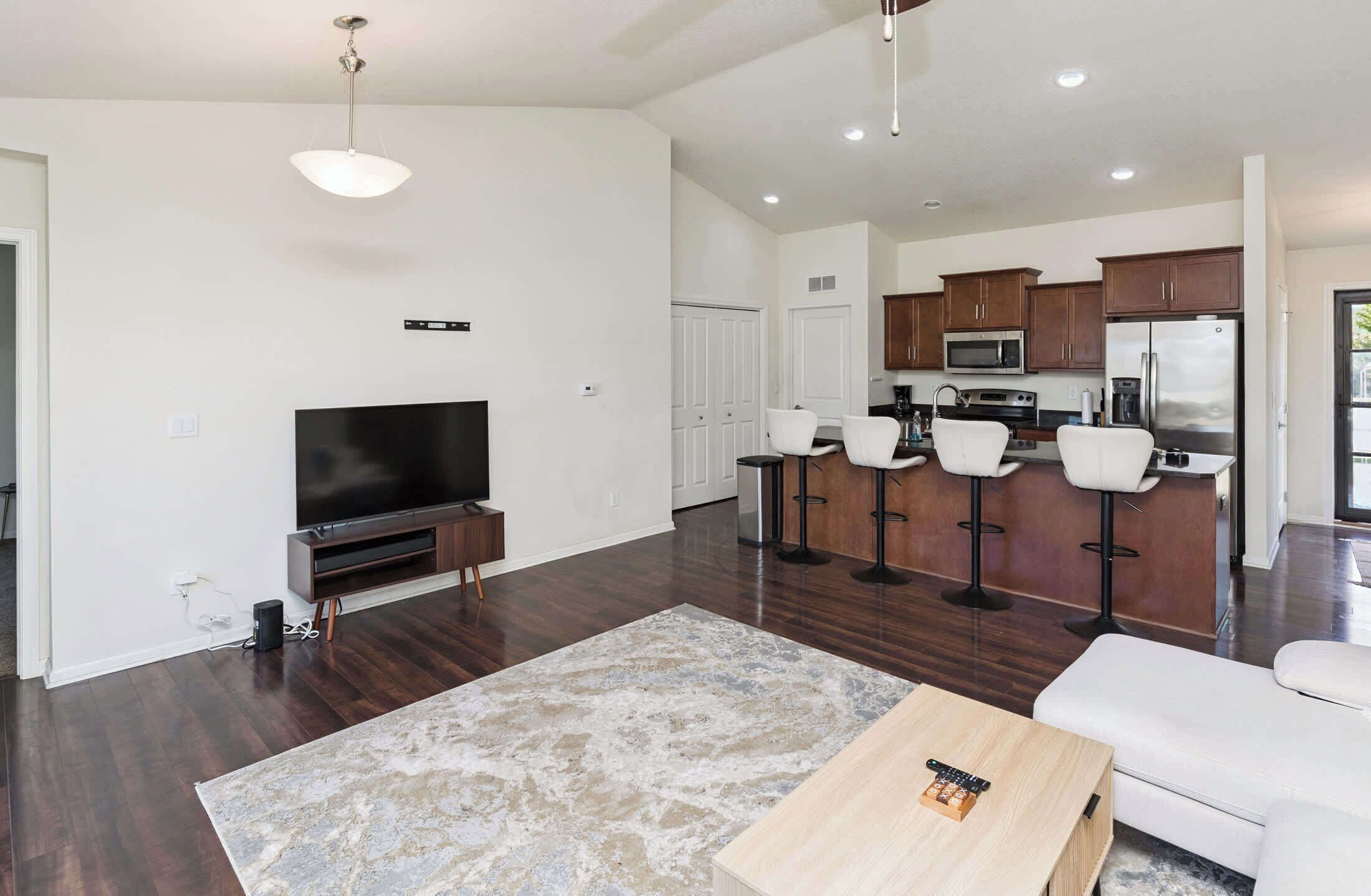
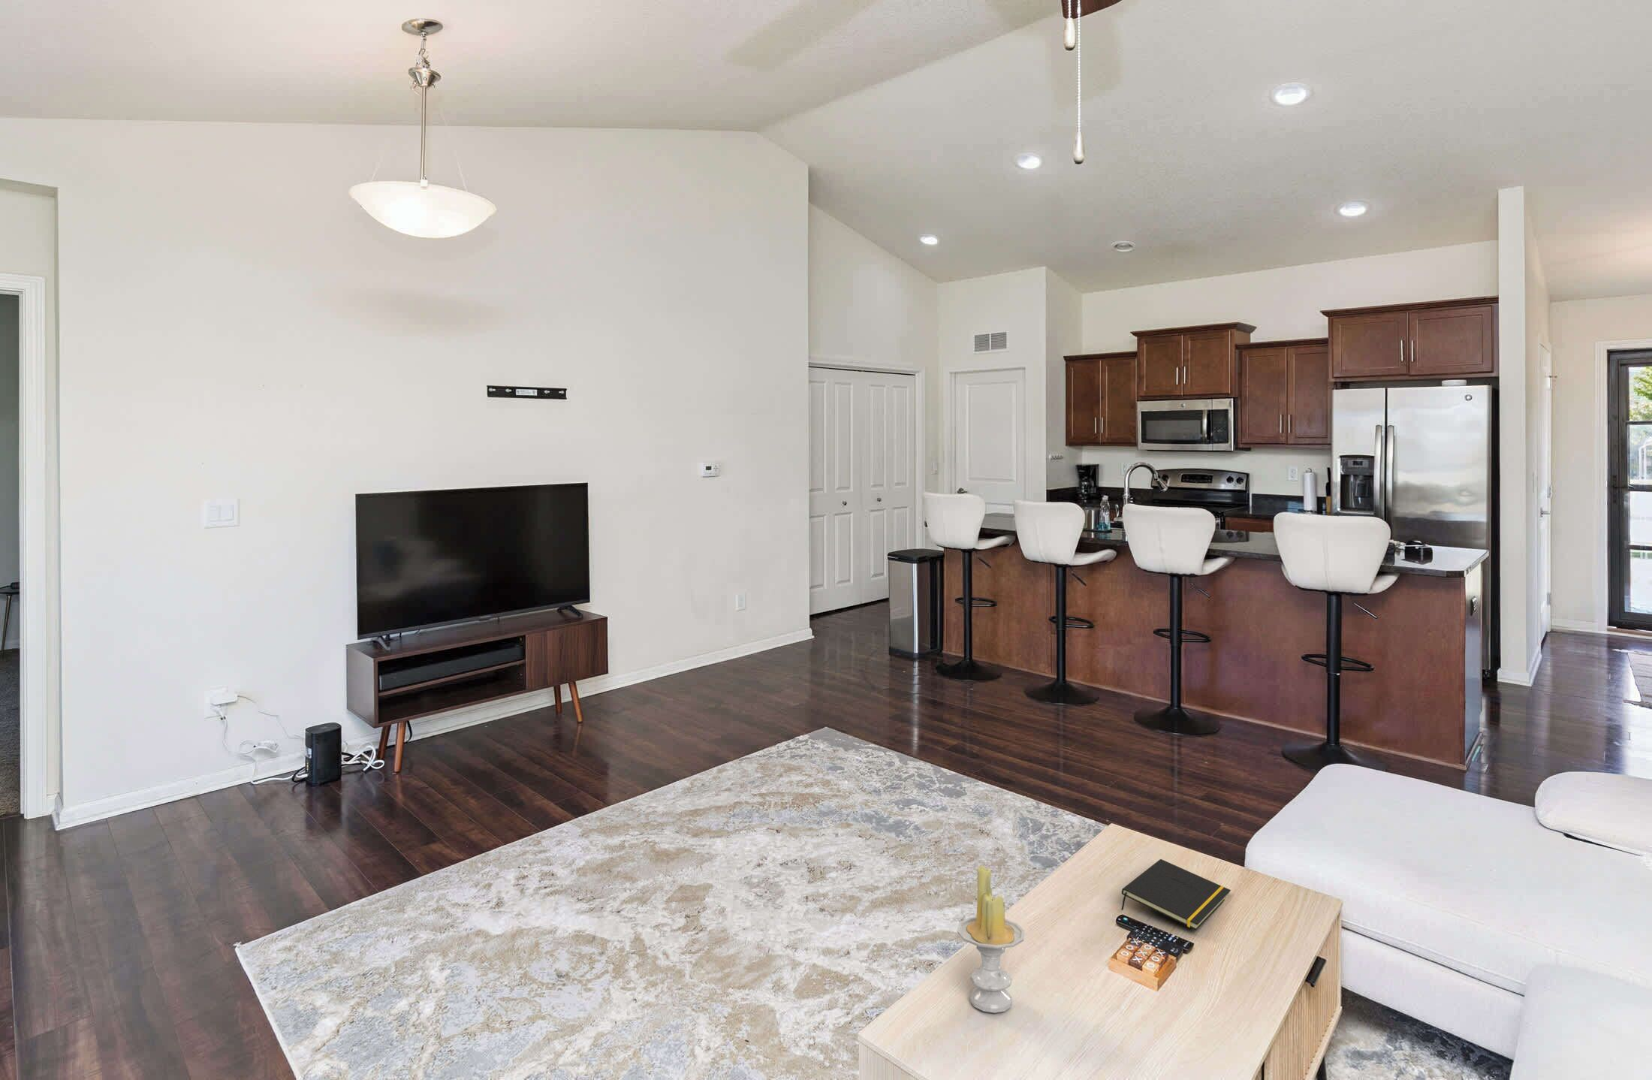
+ candle [956,865,1025,1014]
+ notepad [1121,858,1231,931]
